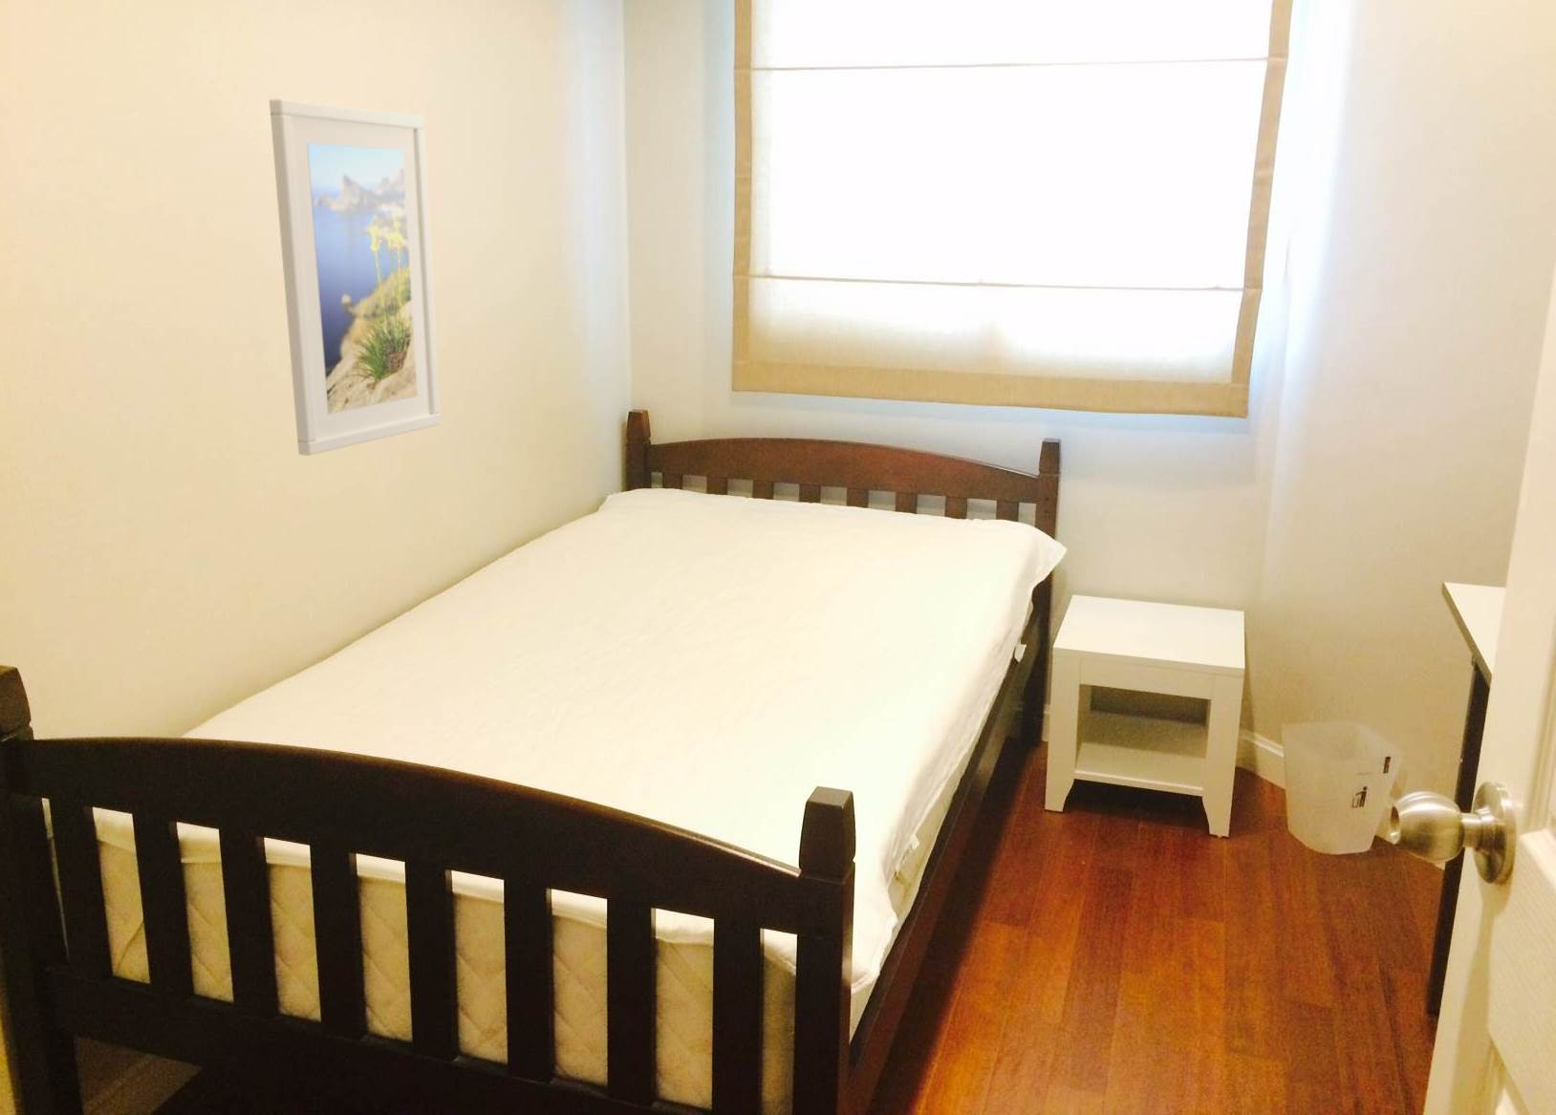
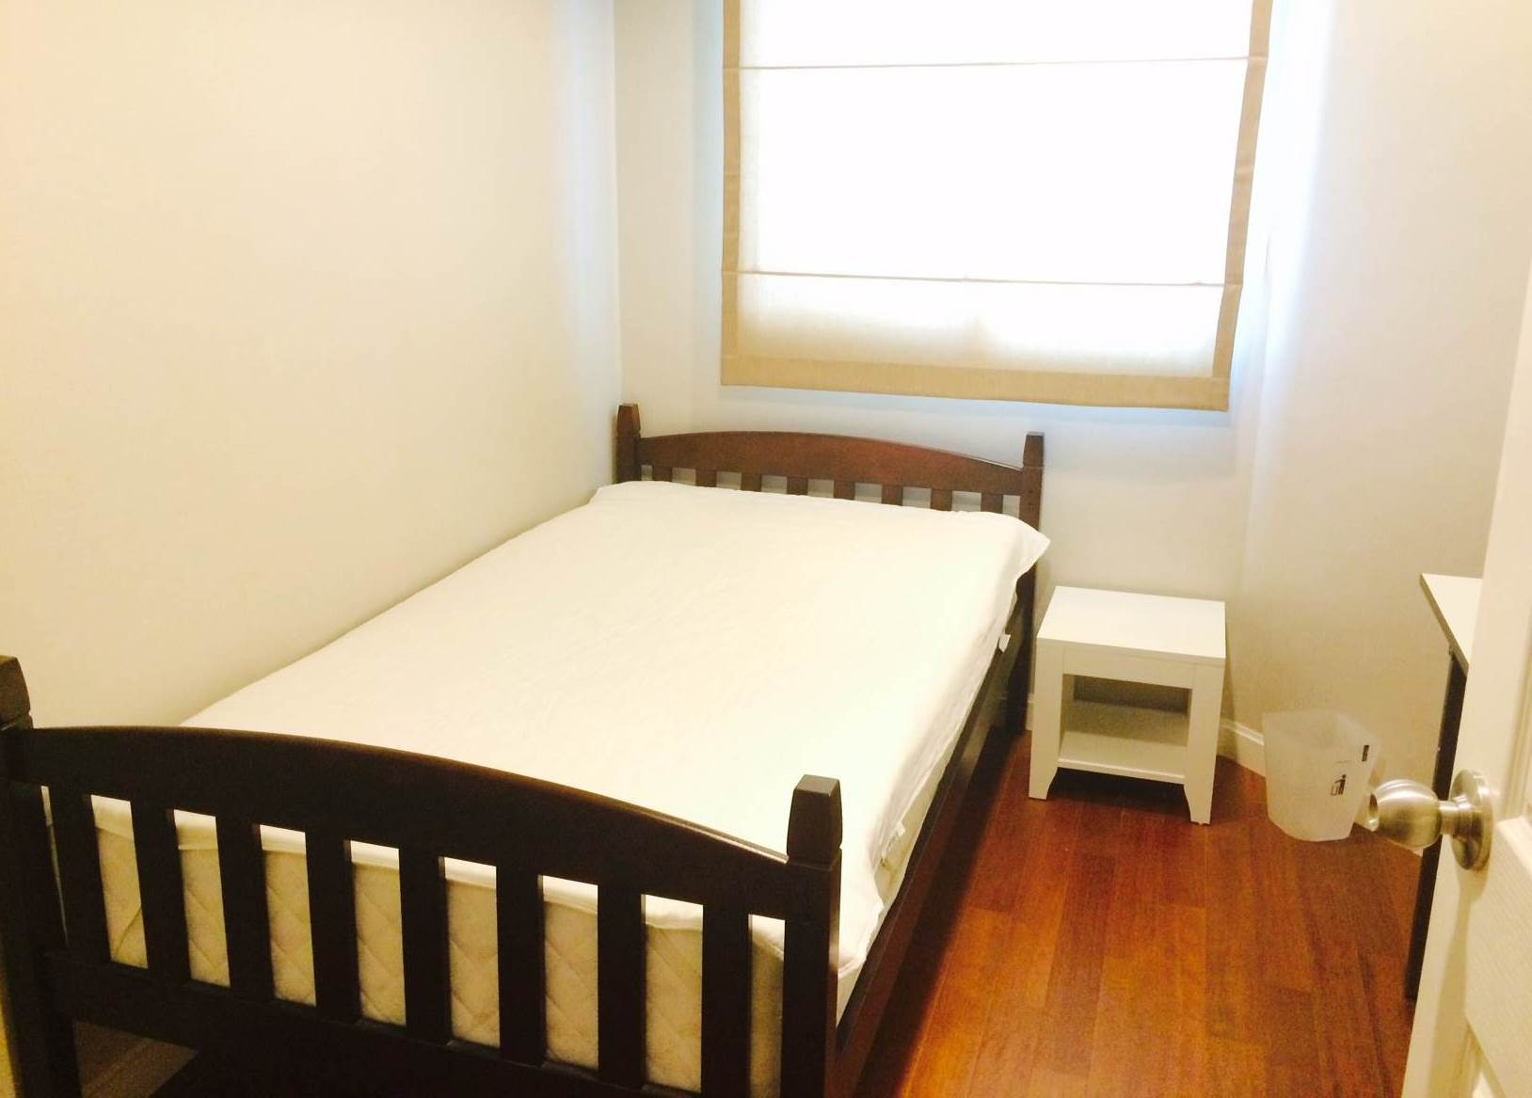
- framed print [268,98,442,456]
